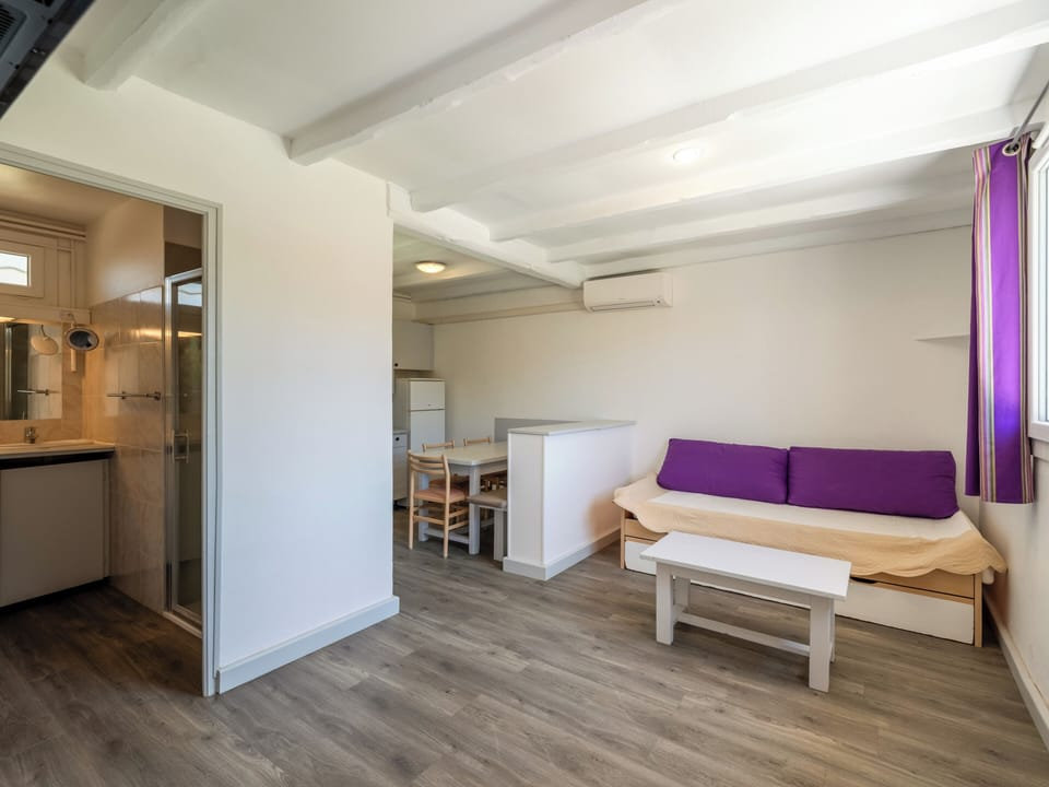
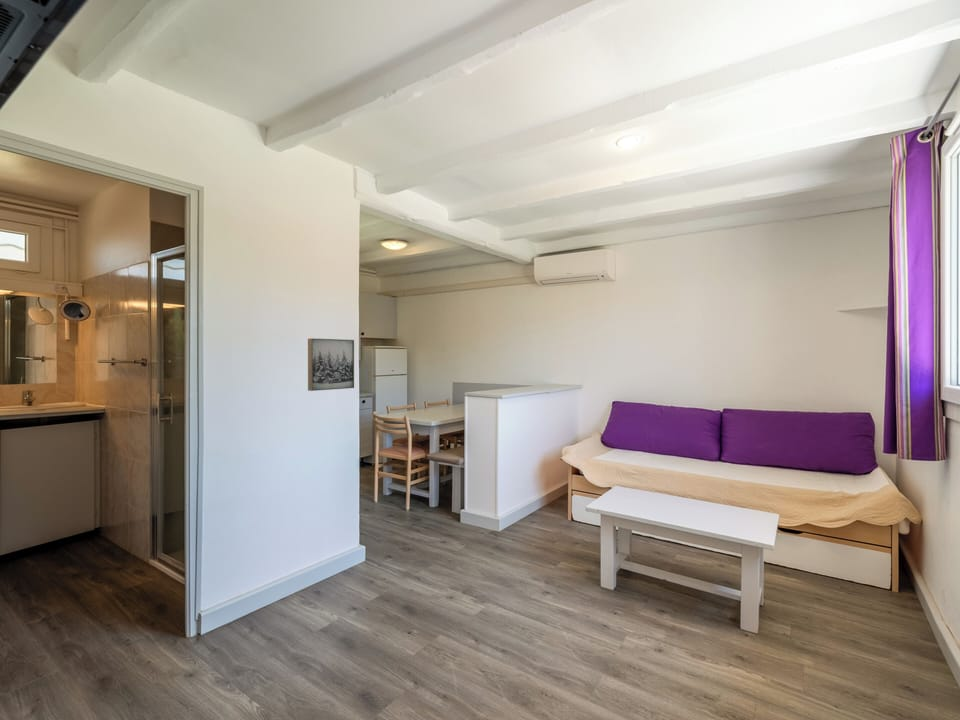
+ wall art [307,337,355,392]
